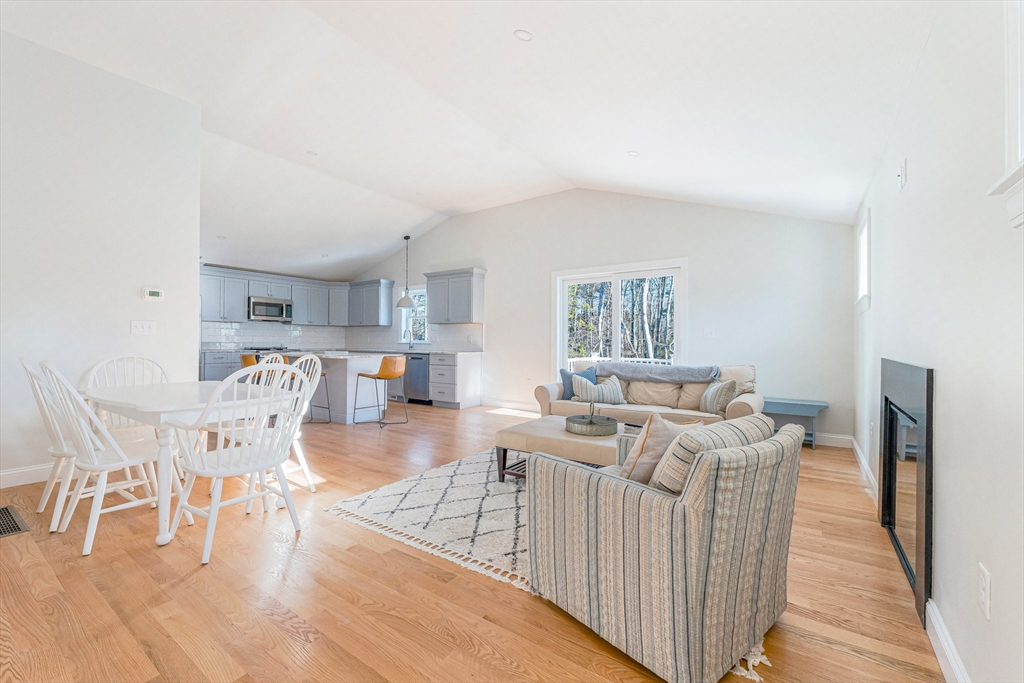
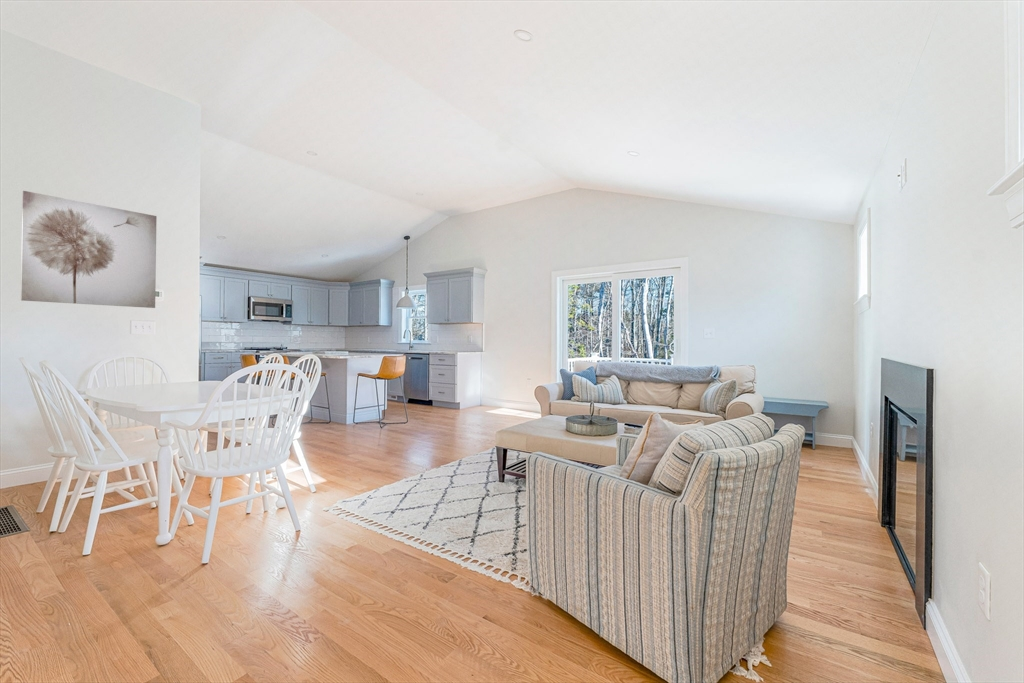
+ wall art [20,190,158,309]
